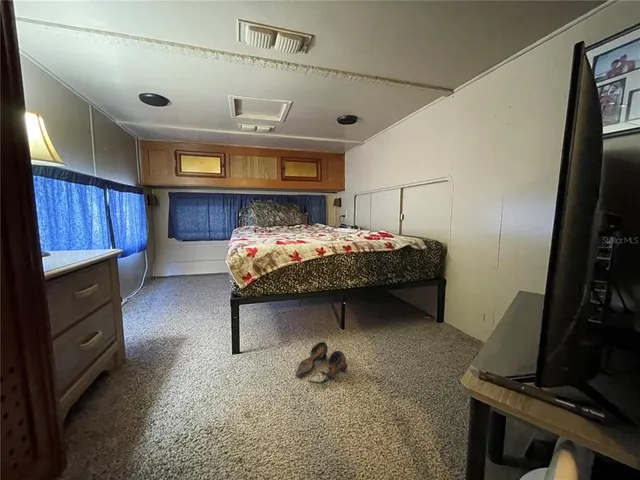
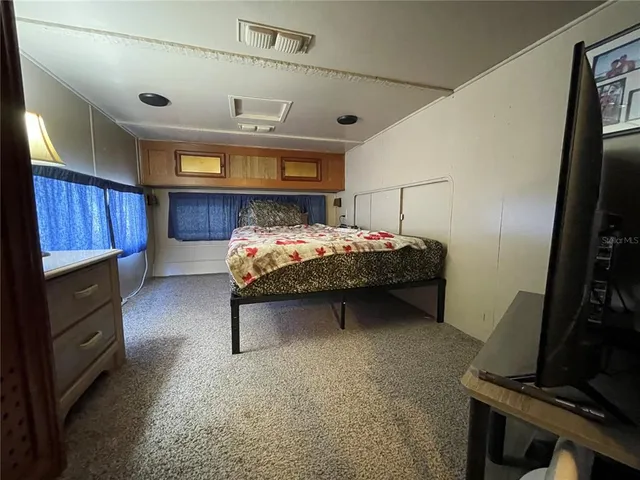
- shoes [295,341,348,385]
